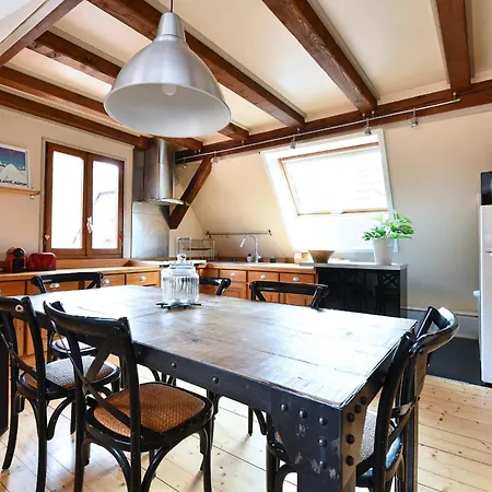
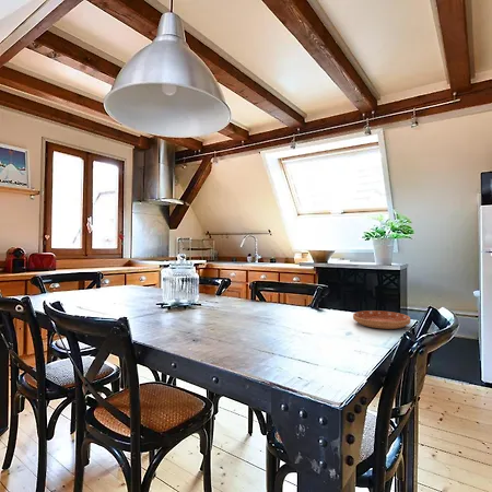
+ saucer [352,309,412,330]
